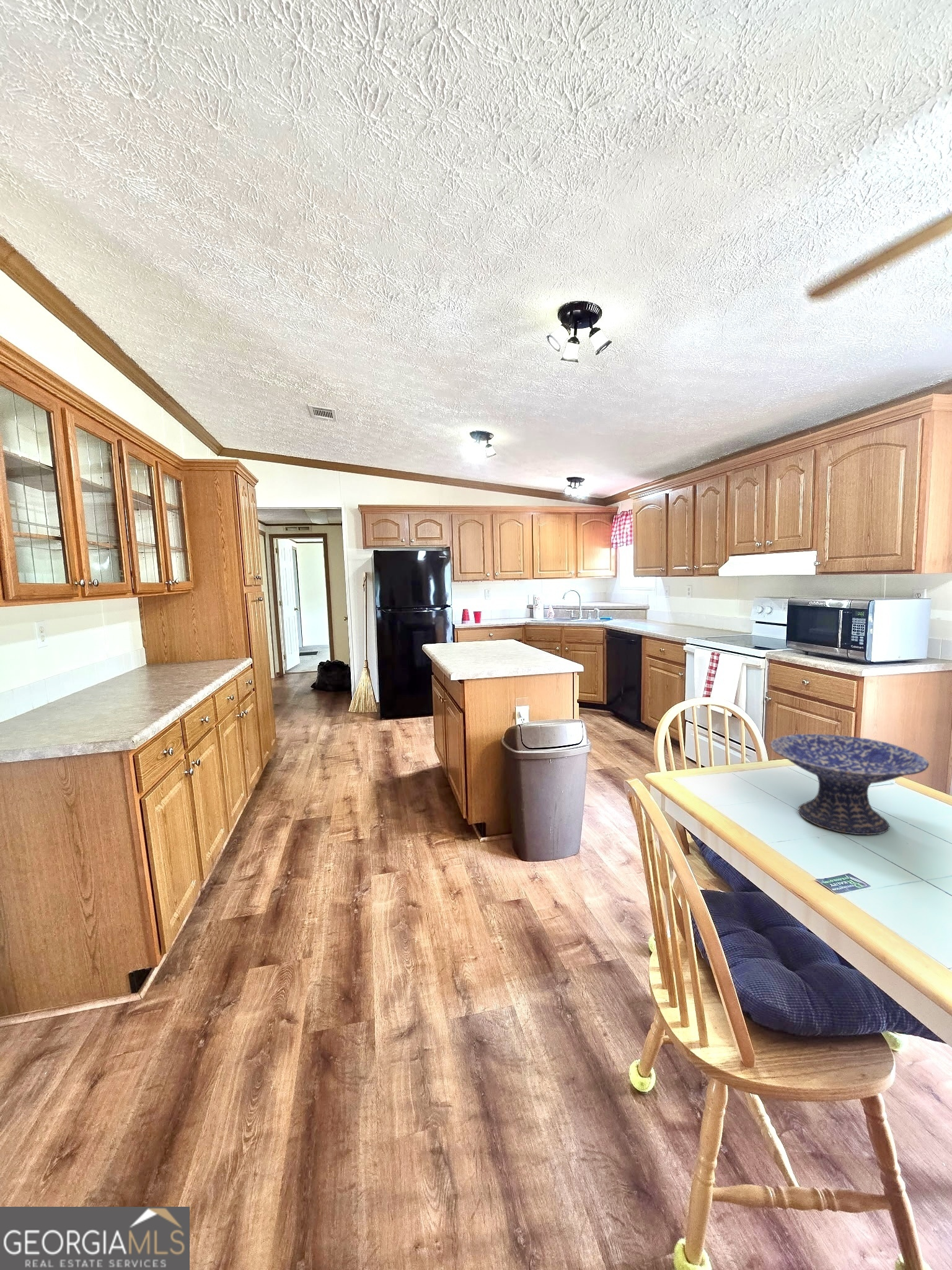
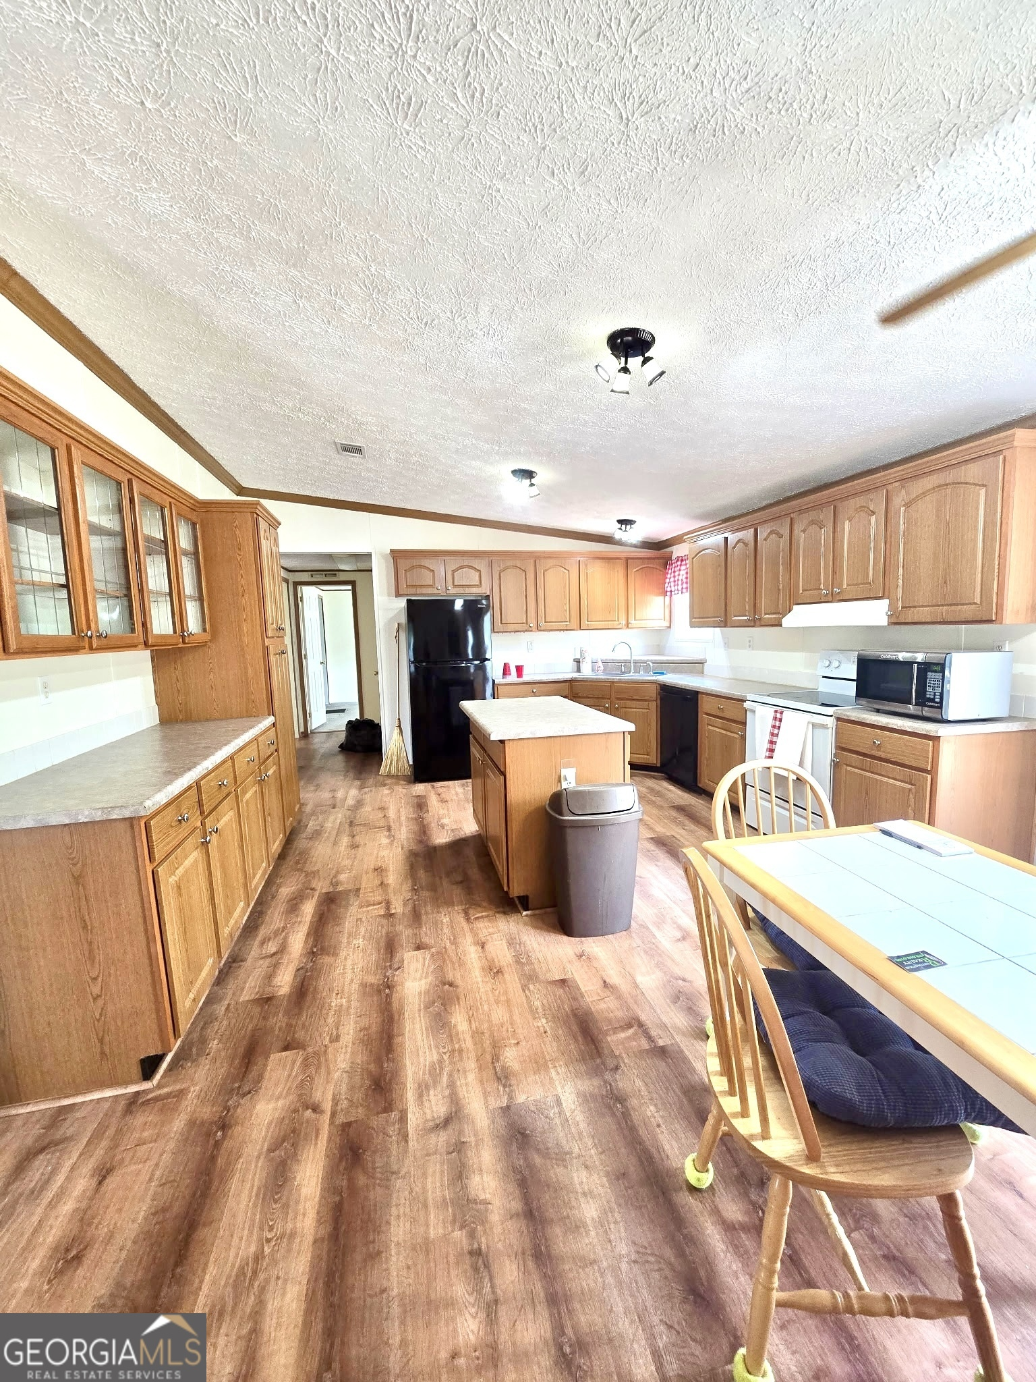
- decorative bowl [769,734,930,835]
